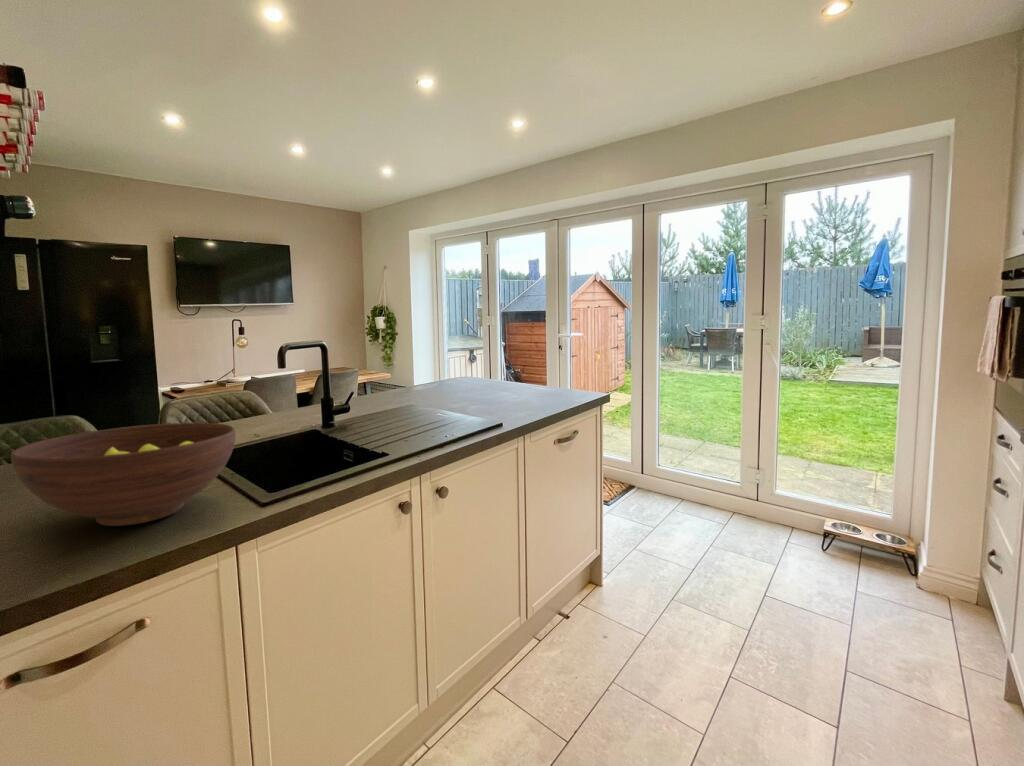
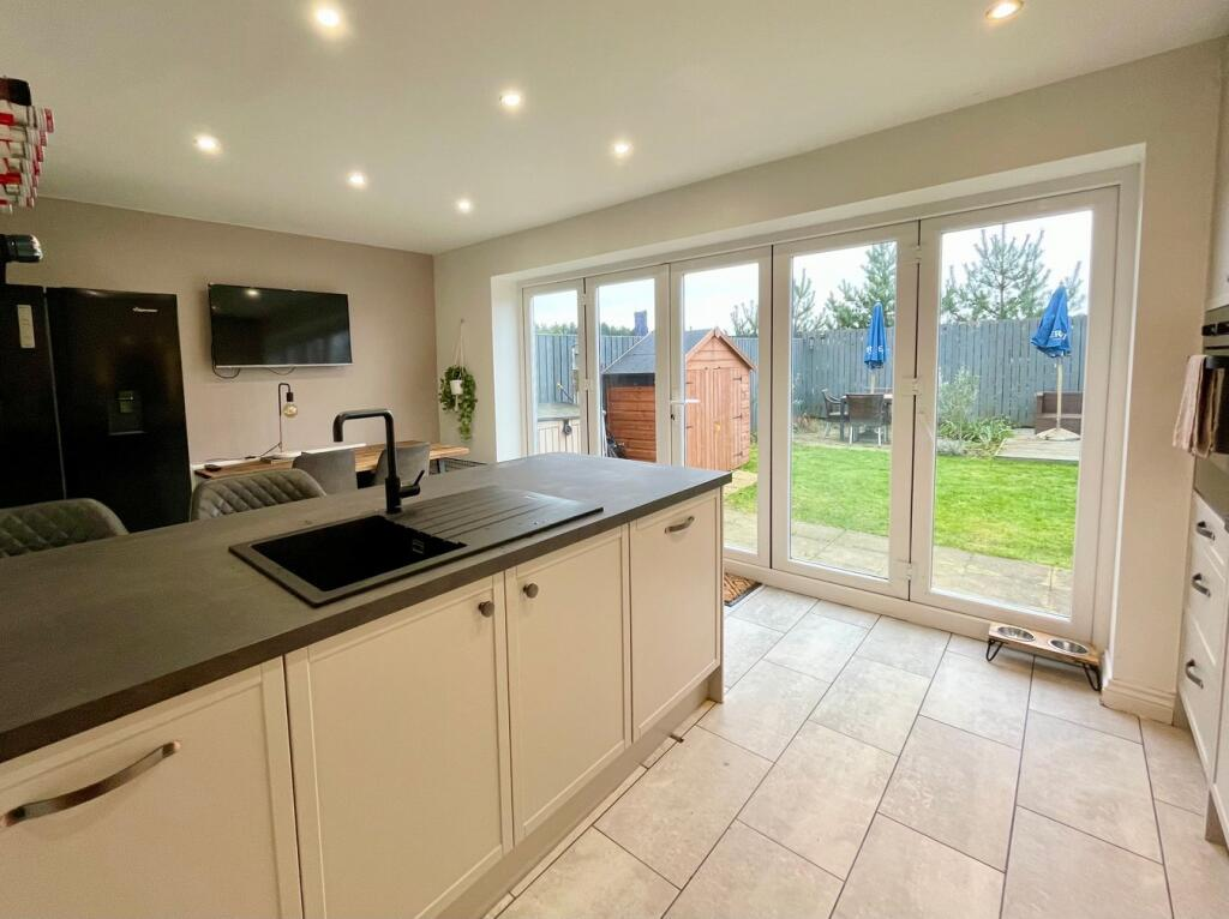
- fruit bowl [10,422,237,527]
